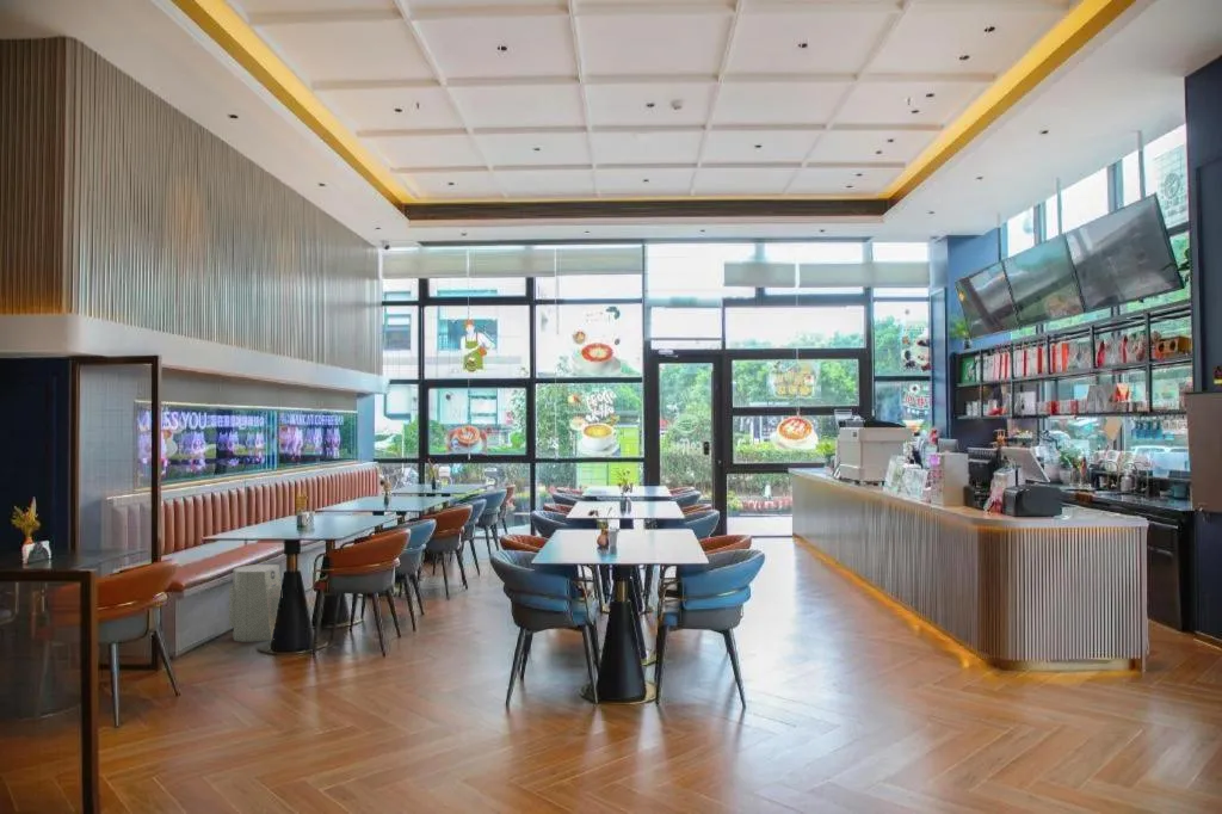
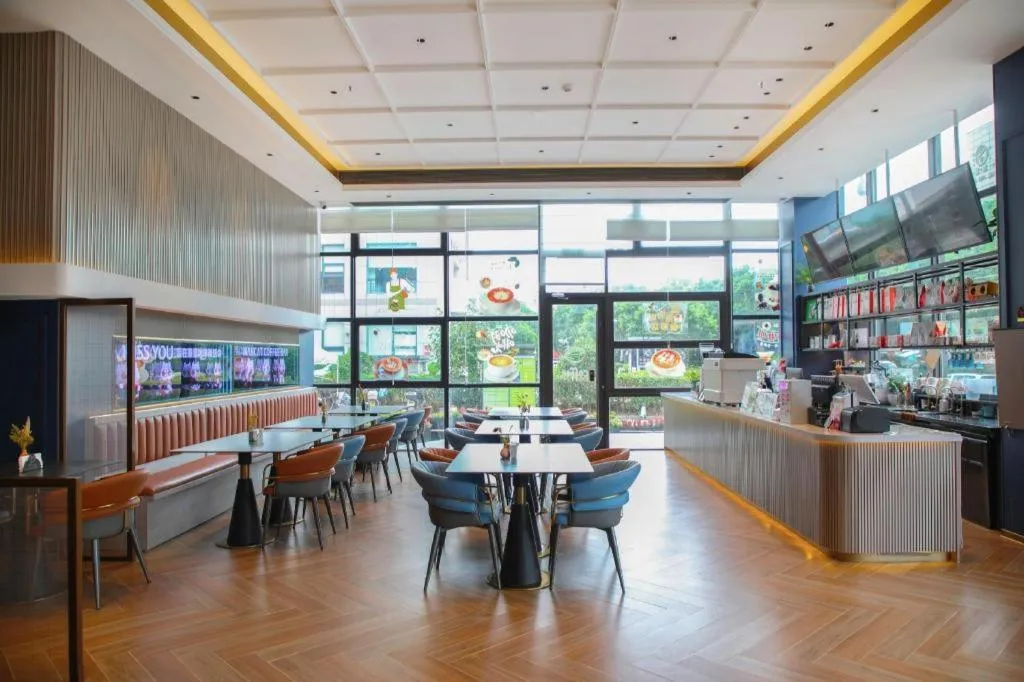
- fan [228,563,283,643]
